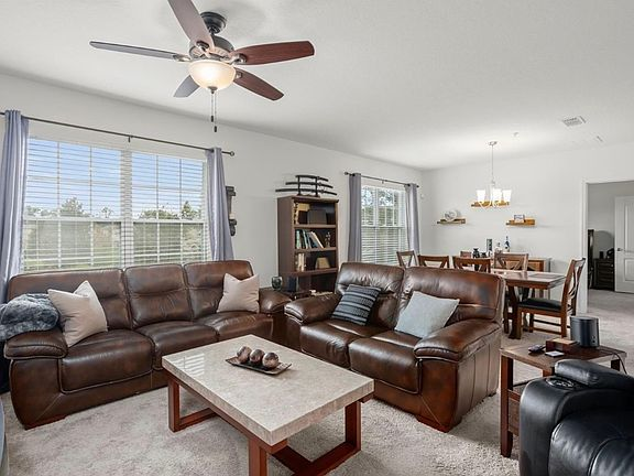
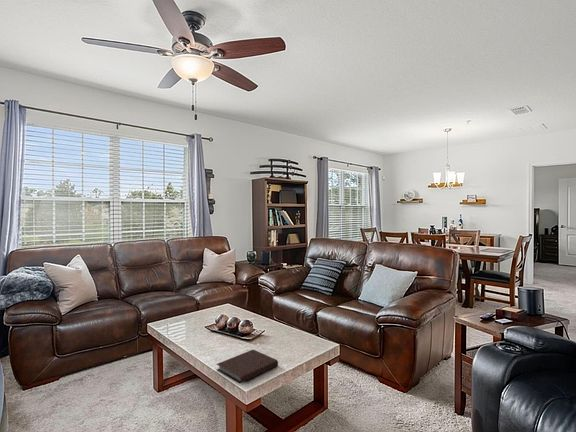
+ notebook [216,349,279,384]
